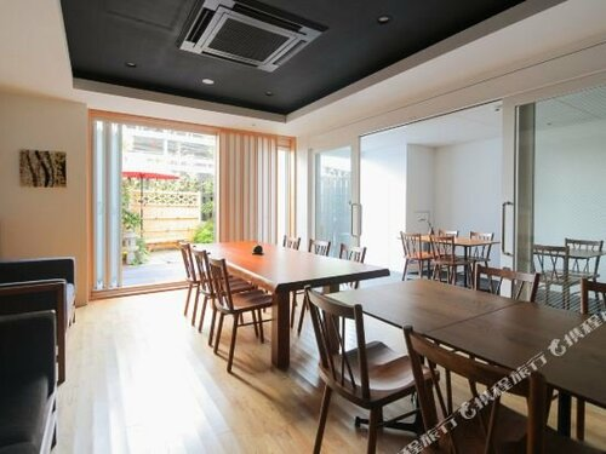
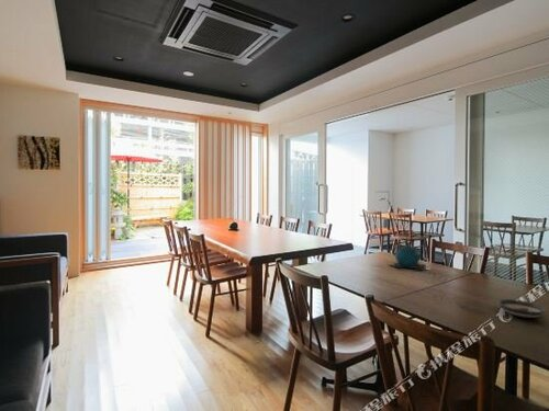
+ saucer [496,298,548,319]
+ teapot [386,241,425,271]
